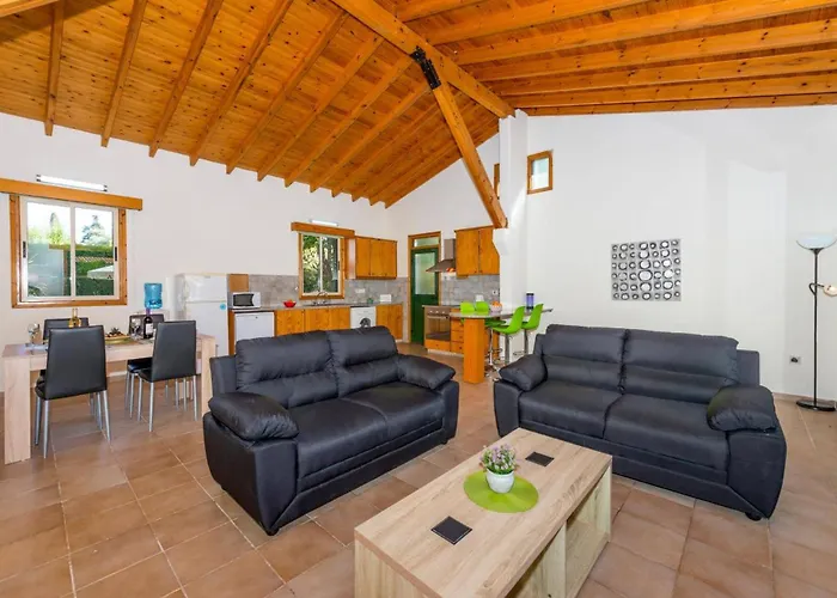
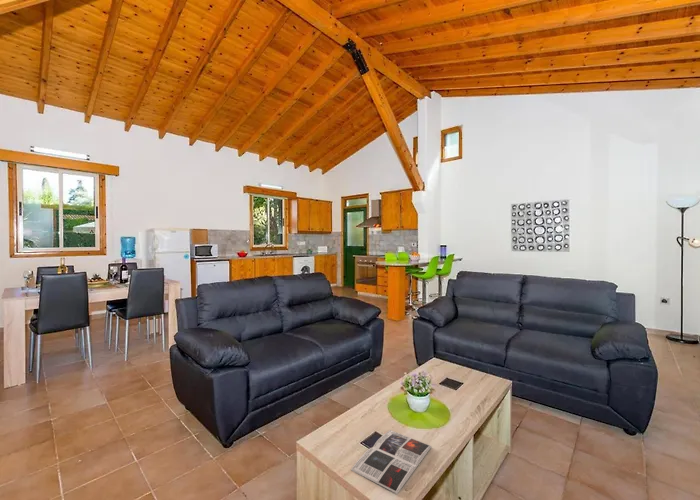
+ magazine [350,429,433,495]
